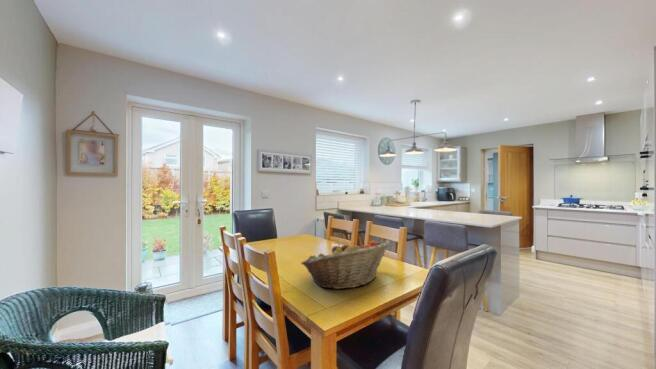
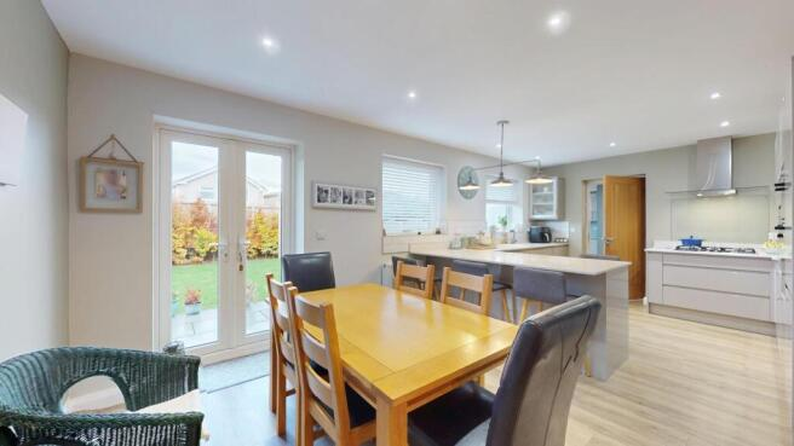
- fruit basket [300,239,391,290]
